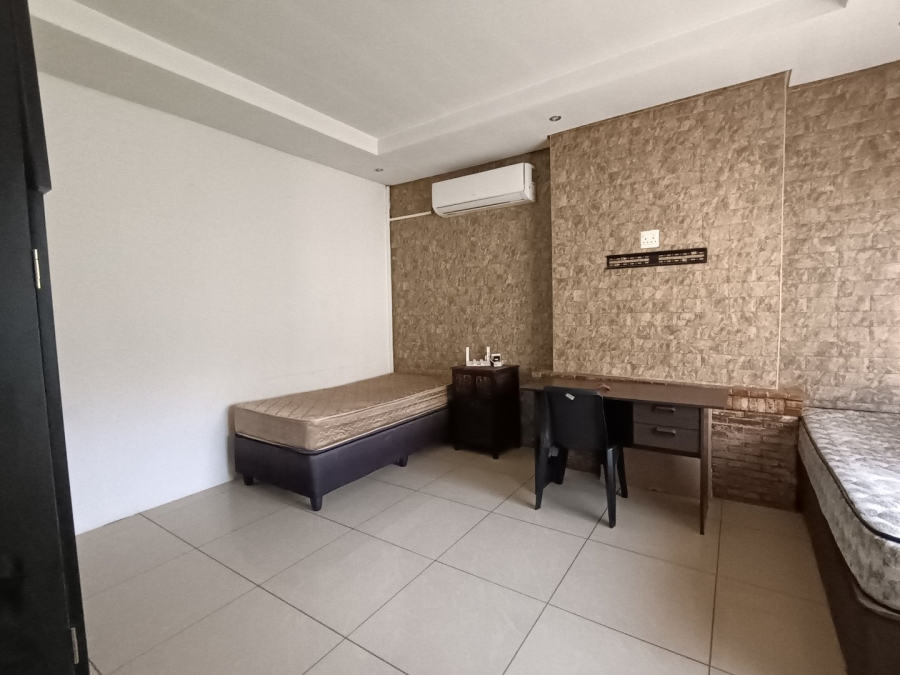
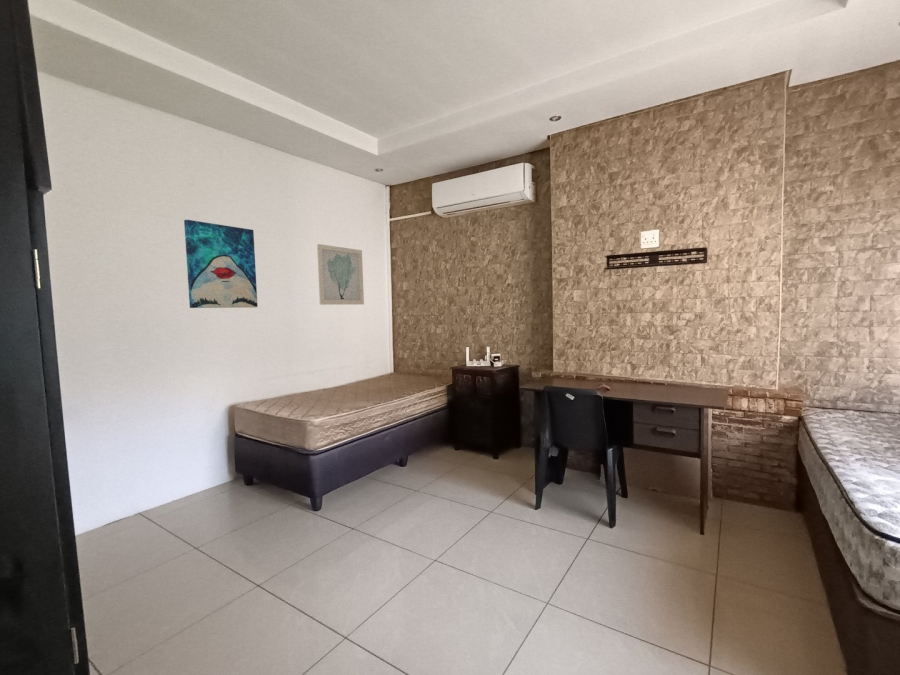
+ wall art [183,219,259,309]
+ wall art [316,243,365,306]
